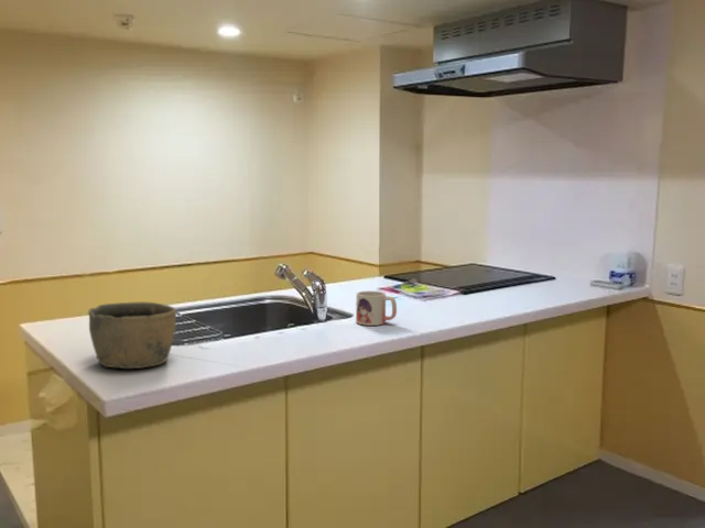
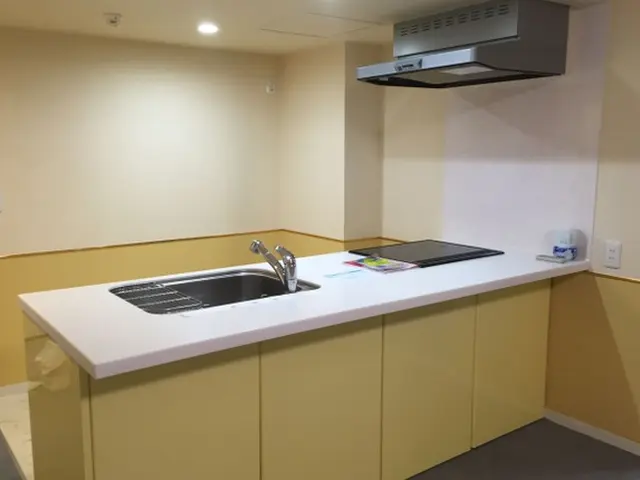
- mug [355,290,398,327]
- bowl [87,301,177,370]
